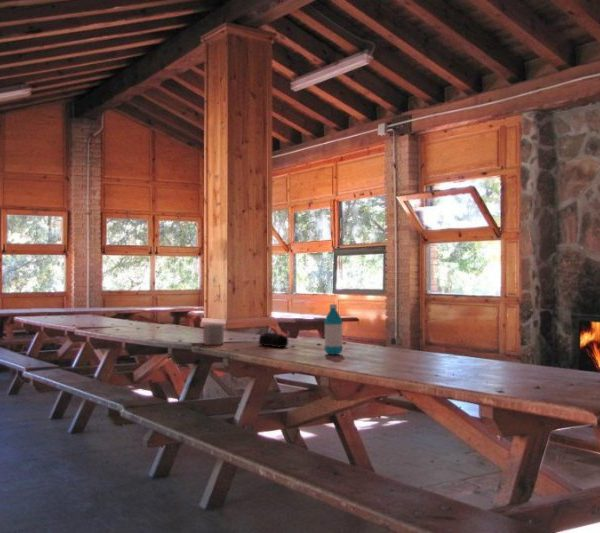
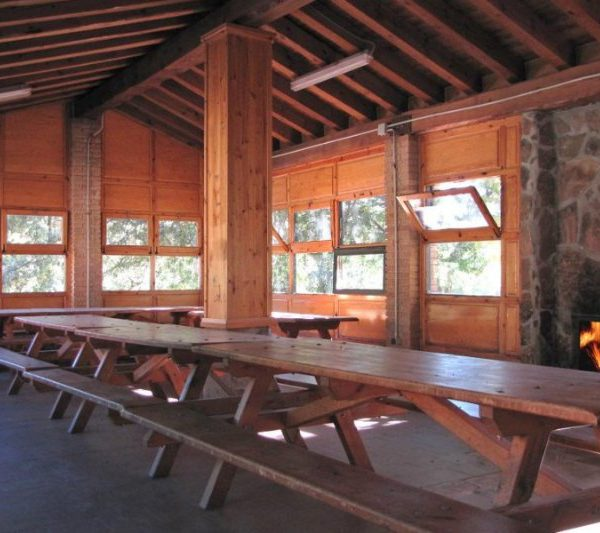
- pencil case [258,327,289,349]
- paper towel roll [202,323,225,346]
- water bottle [323,303,344,356]
